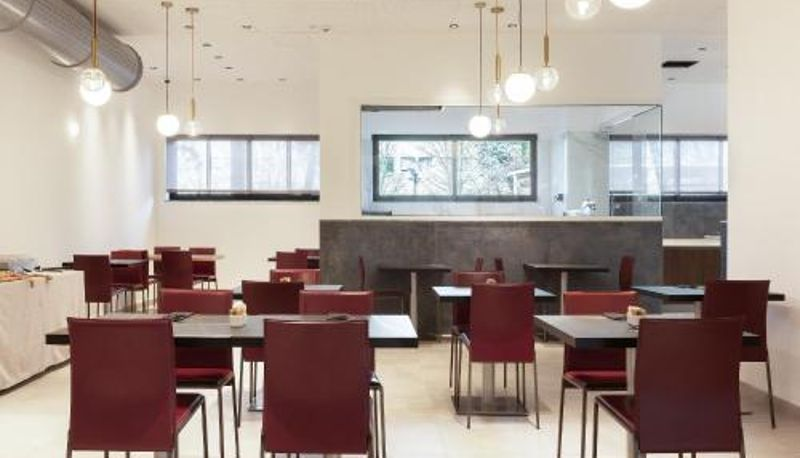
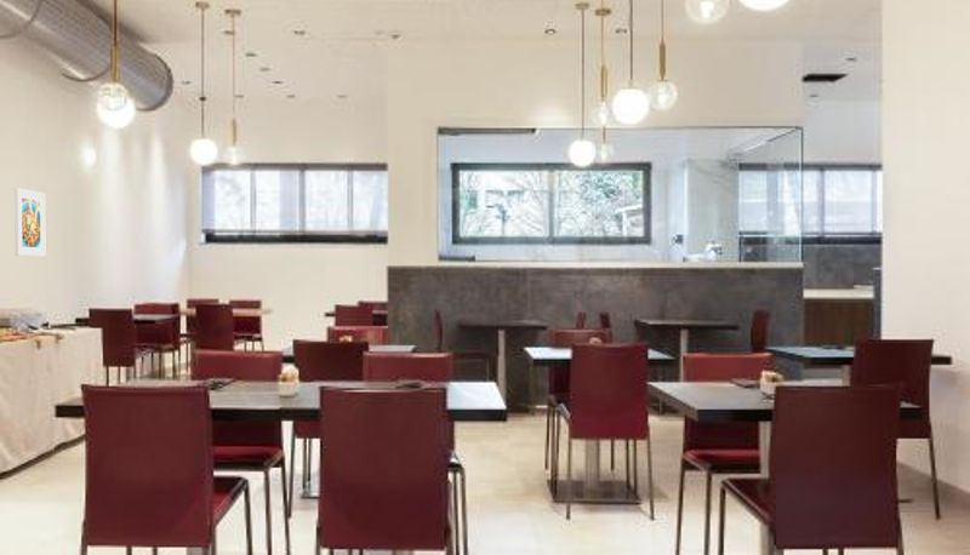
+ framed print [13,187,46,258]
